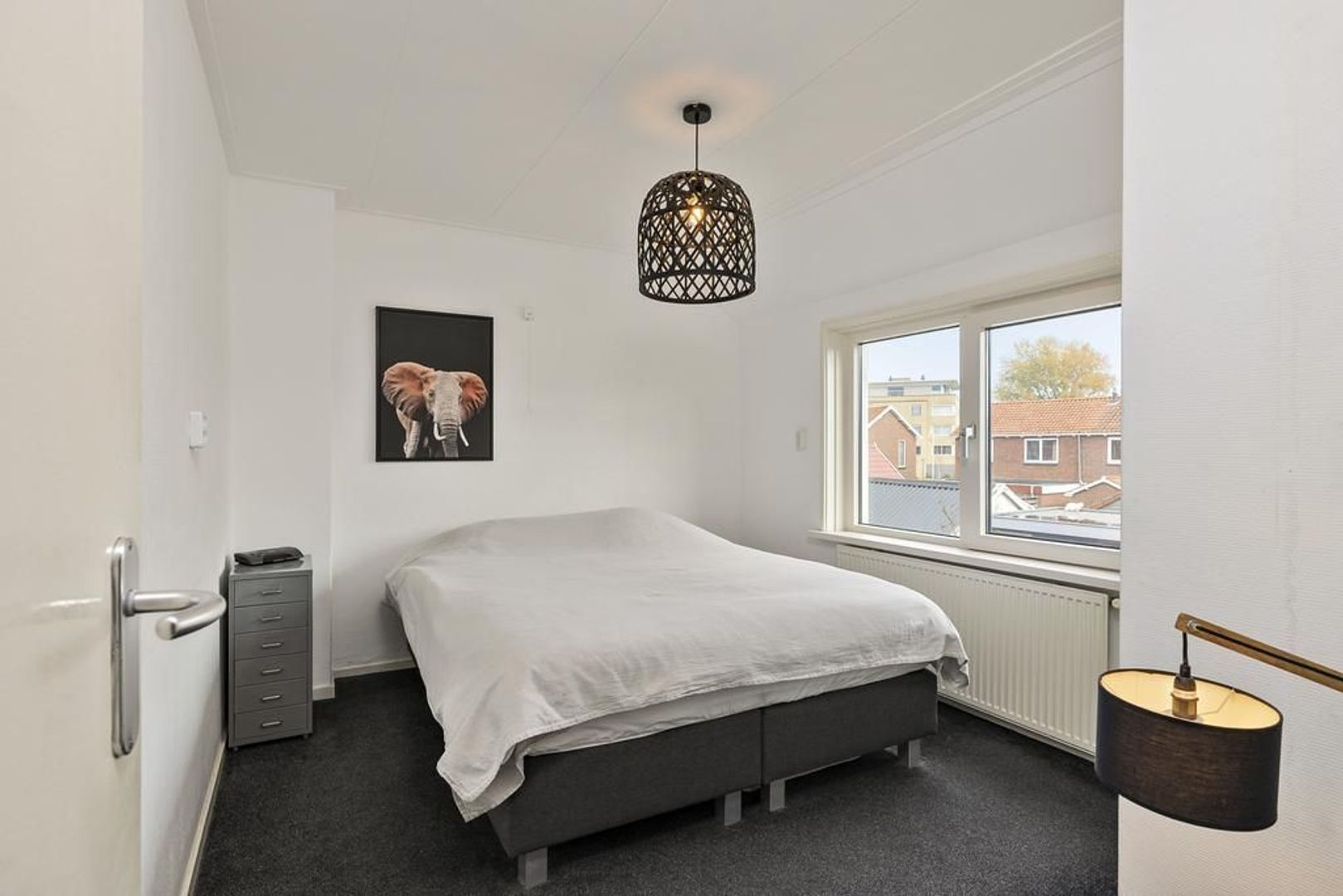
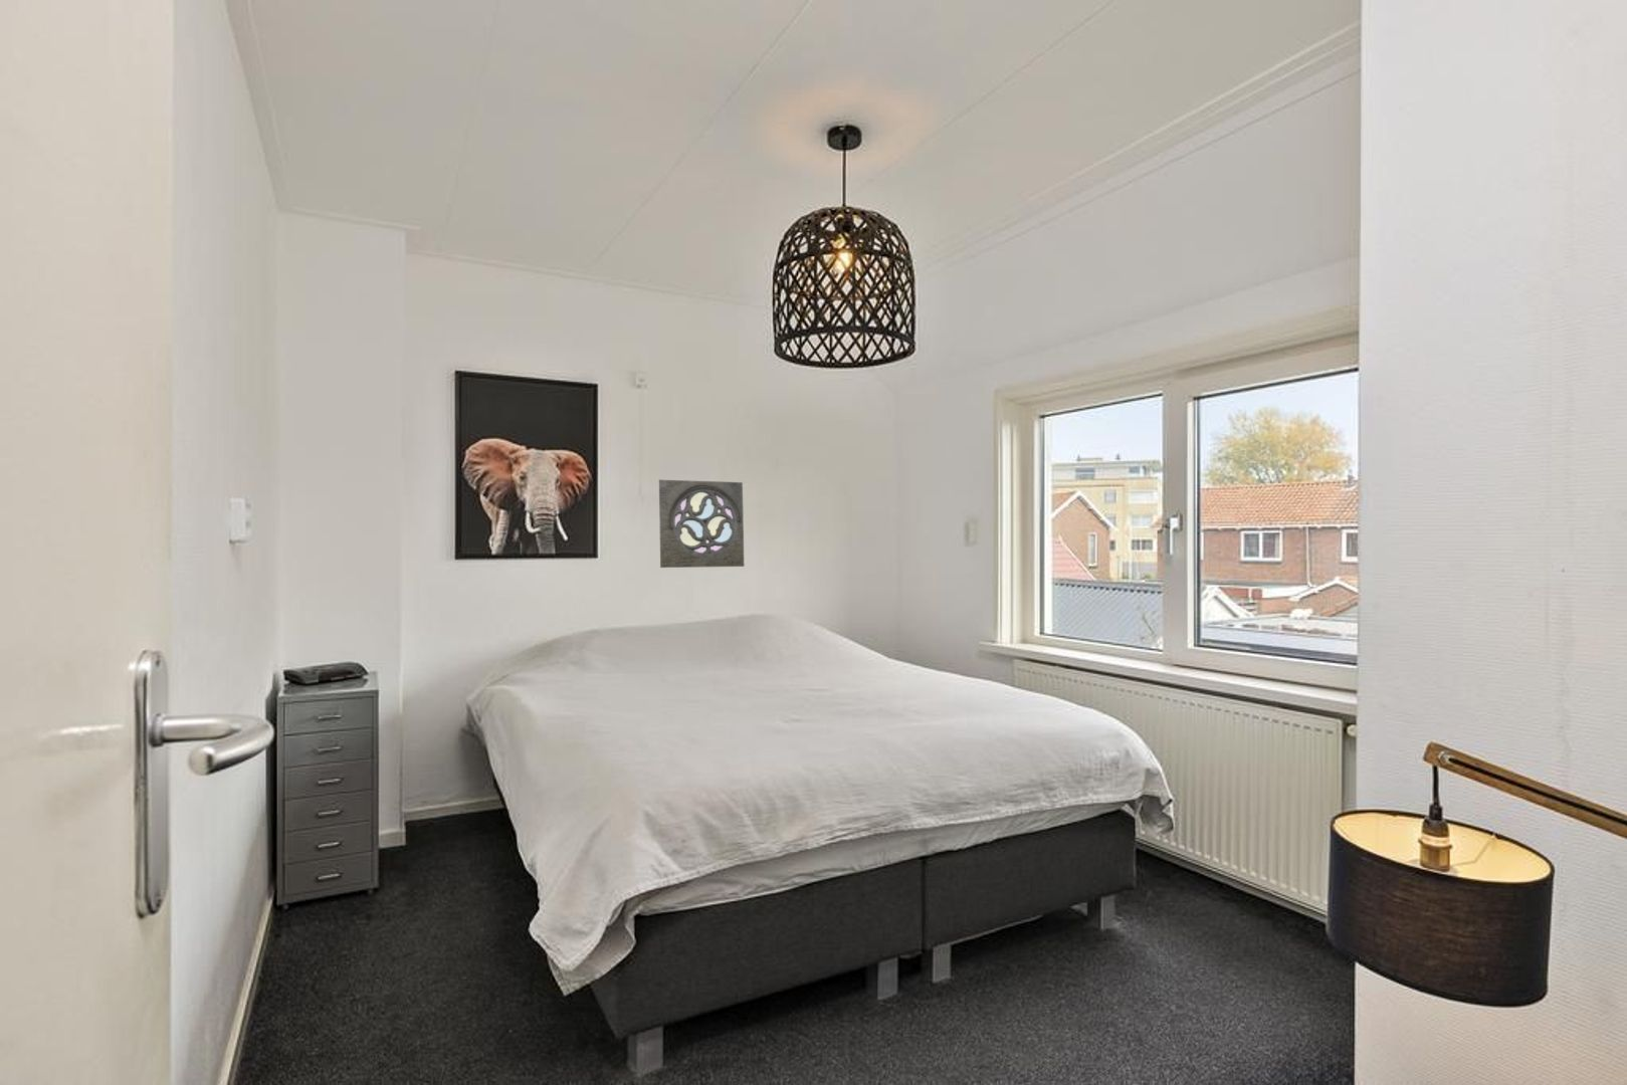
+ wall ornament [658,480,746,569]
